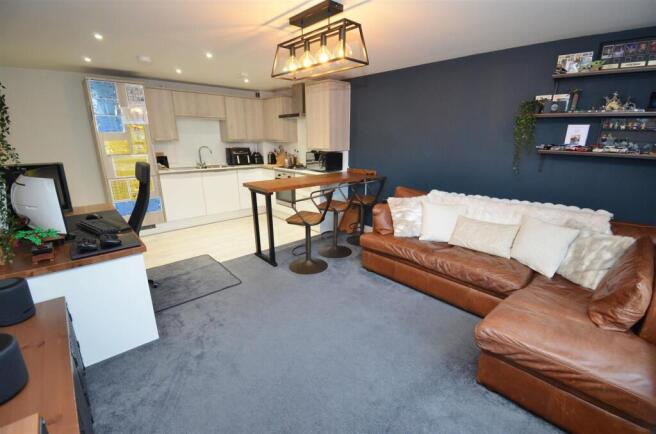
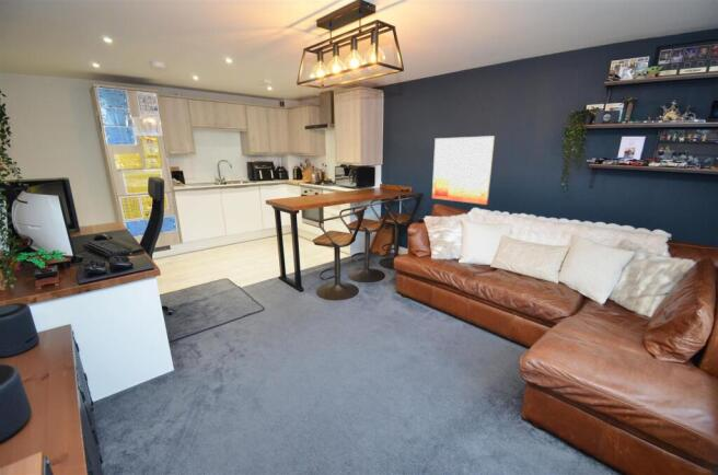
+ wall art [431,135,496,206]
